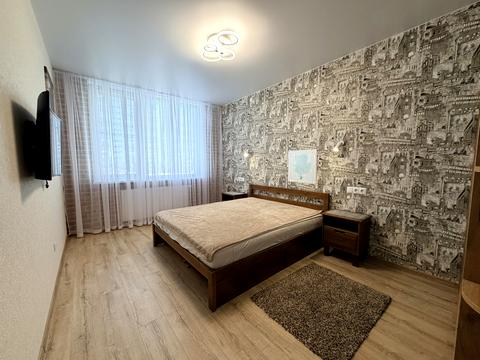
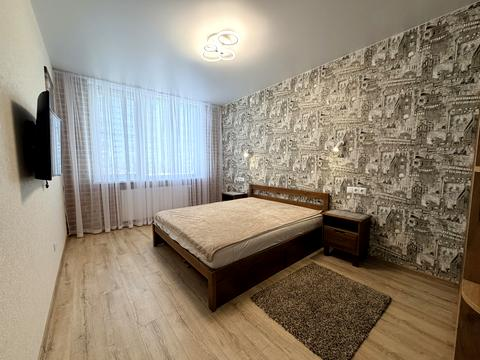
- wall art [287,148,318,185]
